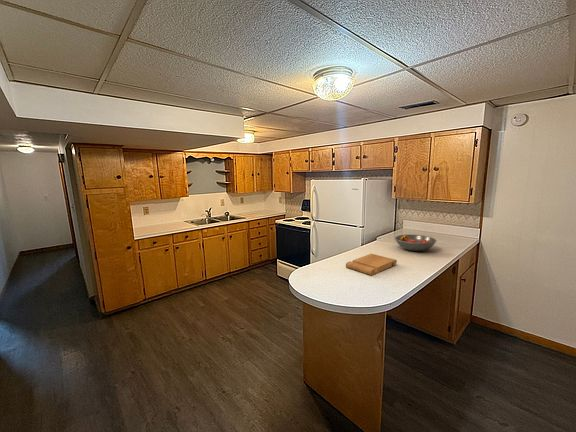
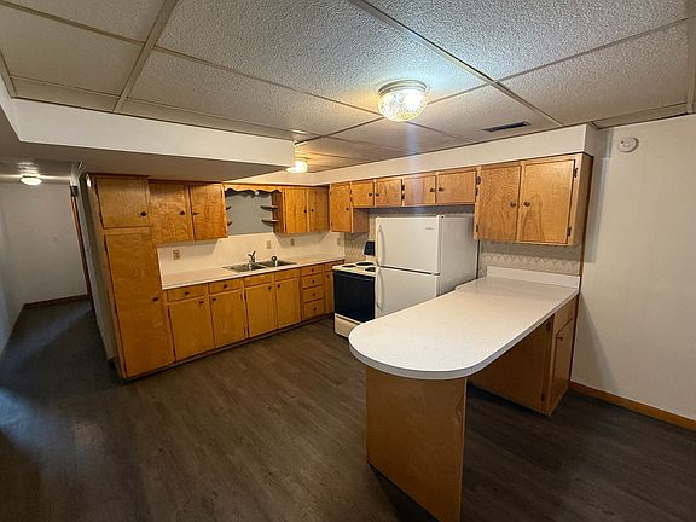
- fruit bowl [394,234,437,252]
- cutting board [345,253,398,276]
